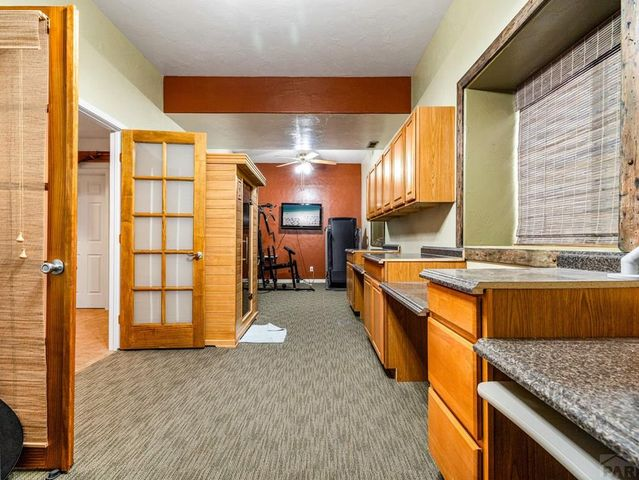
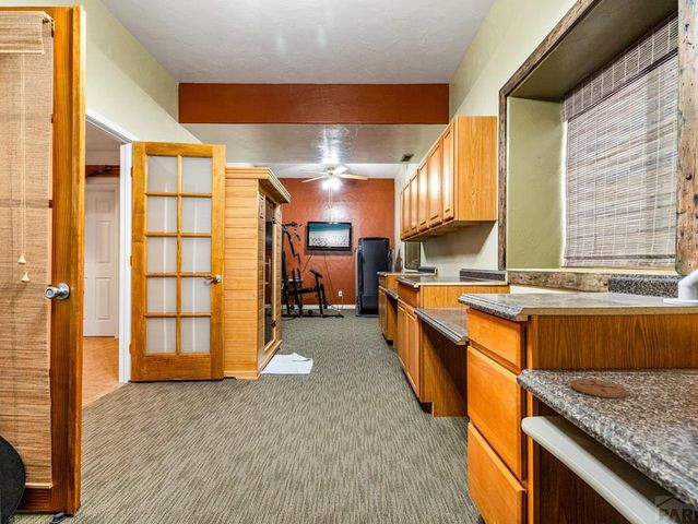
+ coaster [569,378,628,398]
